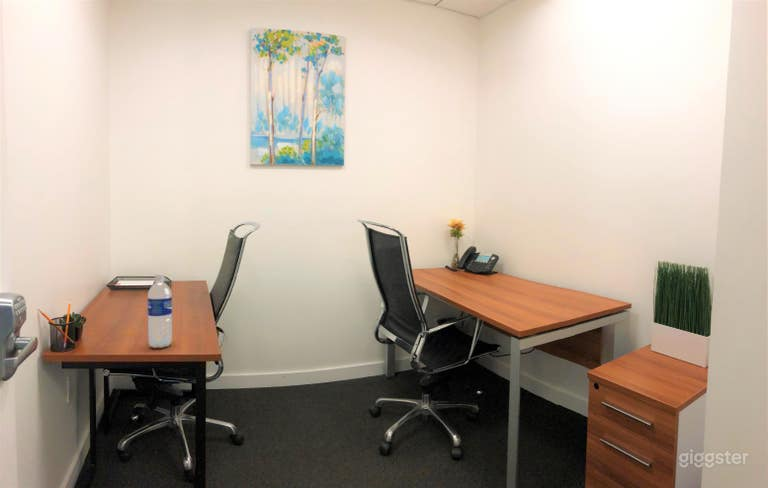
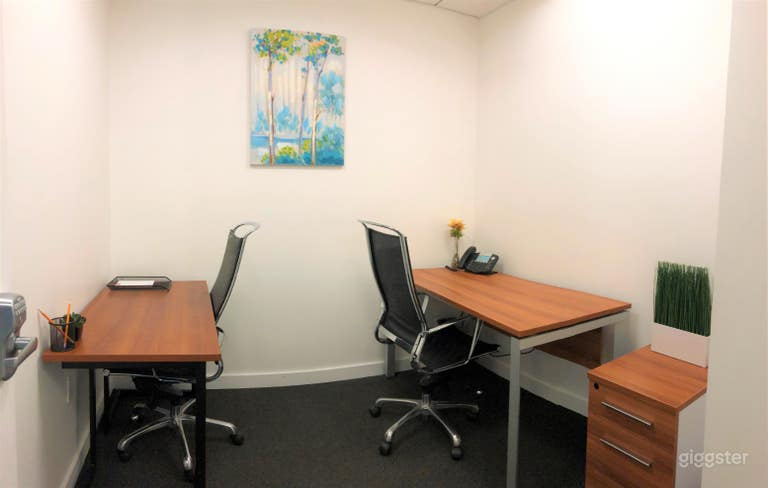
- water bottle [147,273,173,349]
